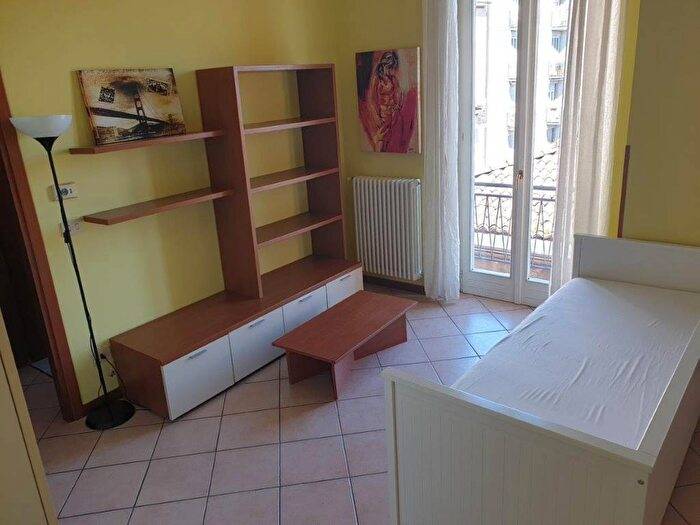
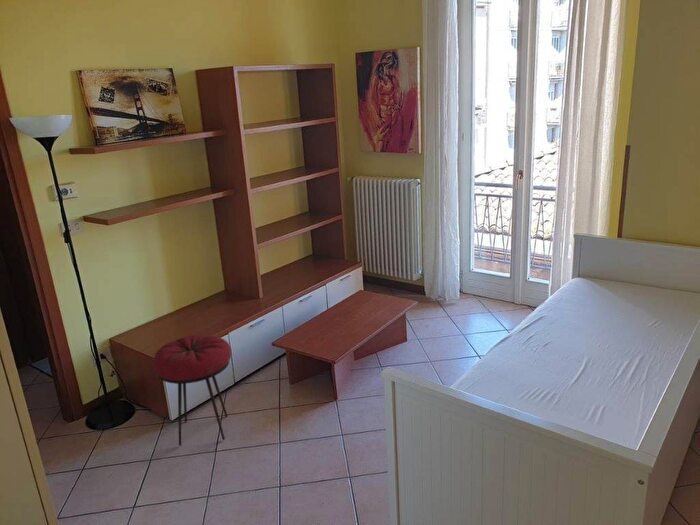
+ stool [152,334,233,447]
